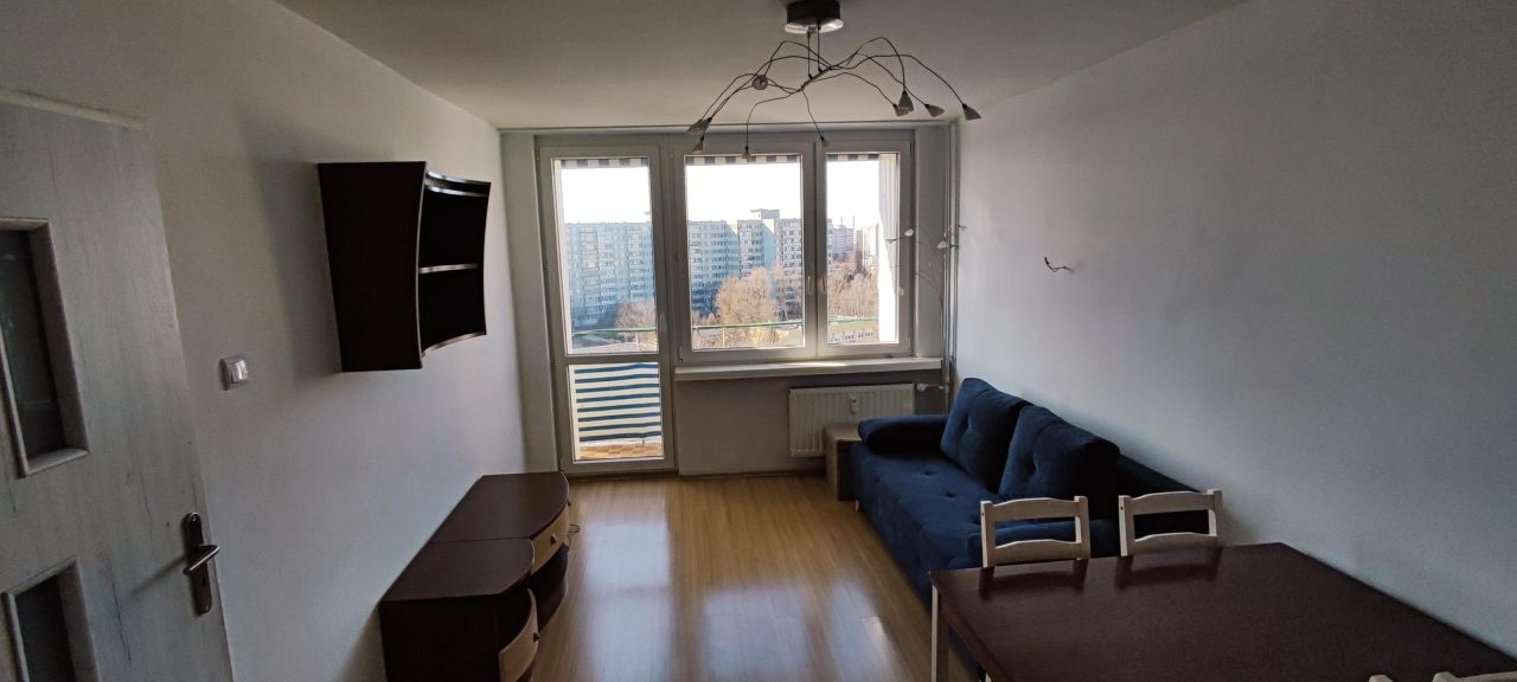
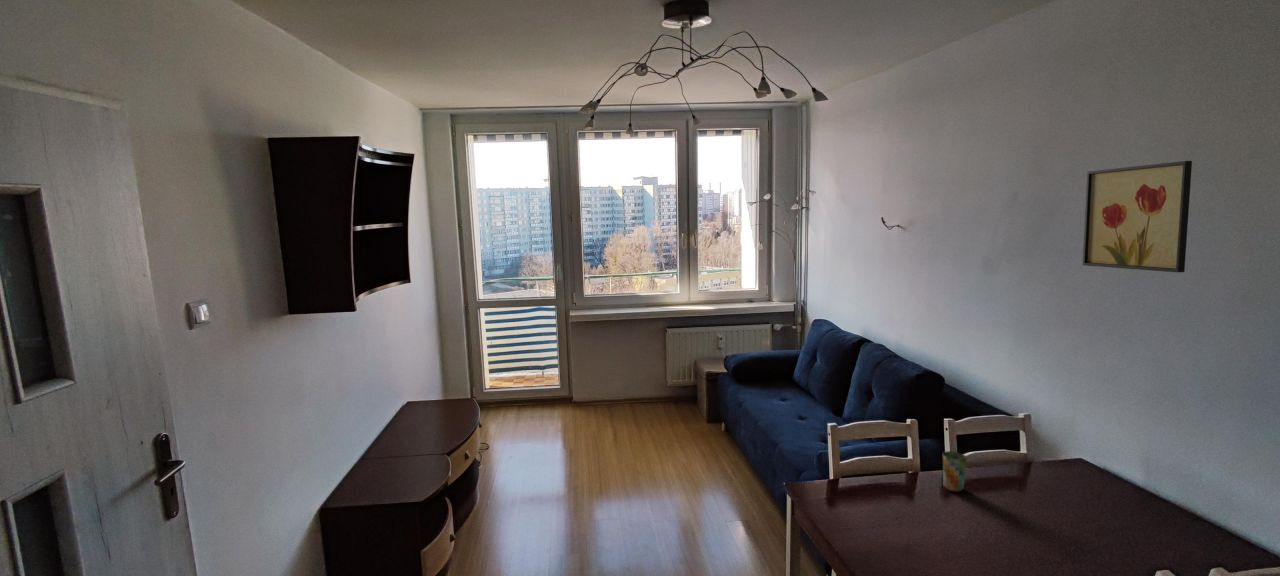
+ wall art [1081,160,1193,273]
+ cup [942,450,967,493]
